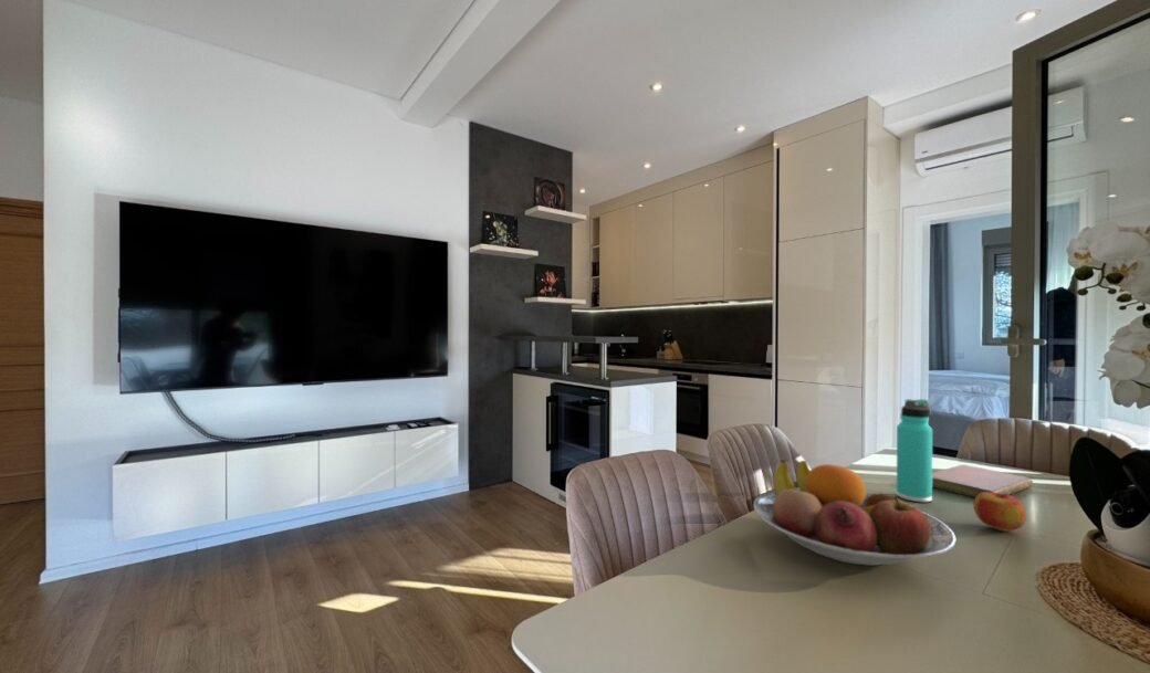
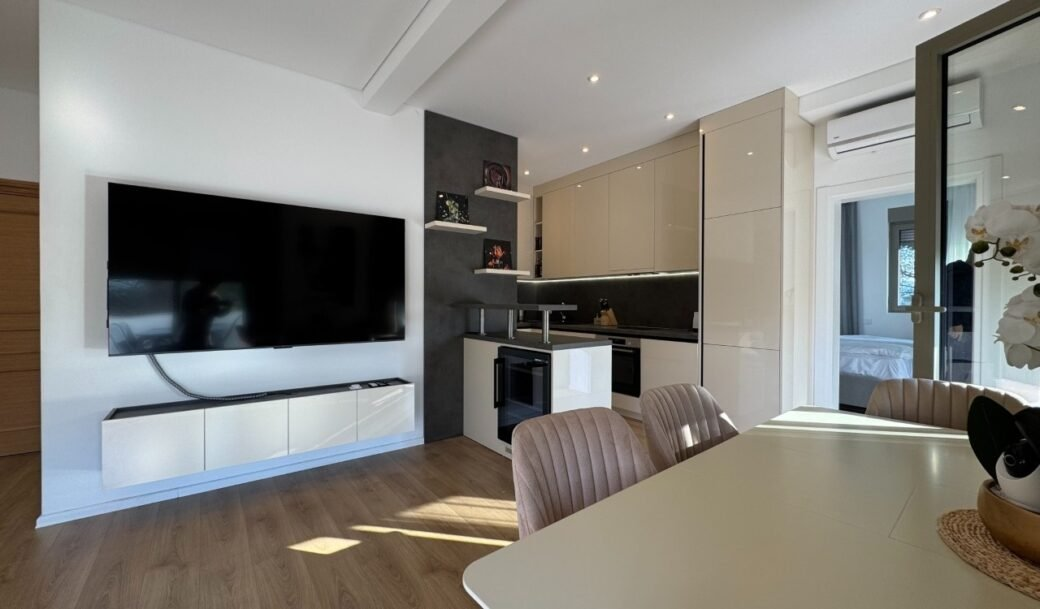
- notebook [932,464,1034,498]
- thermos bottle [896,398,933,504]
- apple [972,492,1027,533]
- fruit bowl [752,460,958,567]
